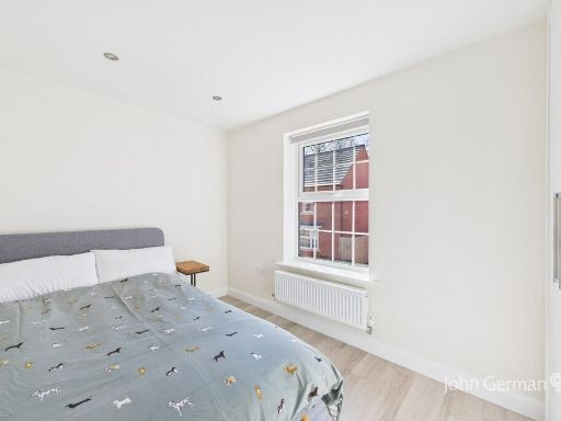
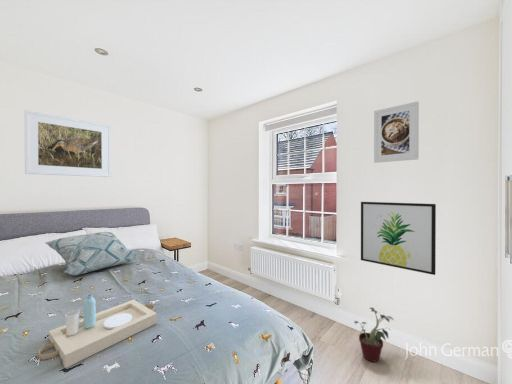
+ serving tray [37,293,158,369]
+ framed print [373,100,420,164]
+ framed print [24,109,112,178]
+ decorative pillow [45,231,139,276]
+ potted plant [353,307,396,363]
+ wall art [360,201,437,276]
